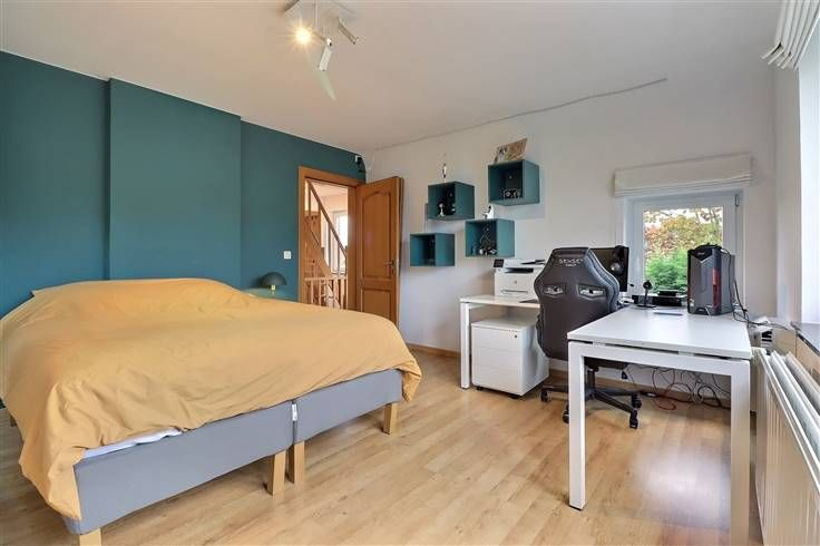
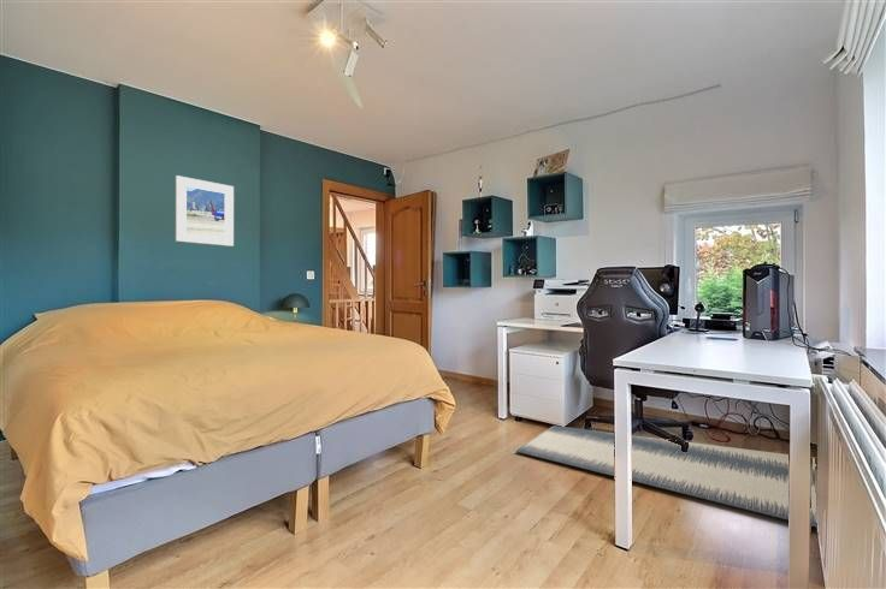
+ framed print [175,174,235,248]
+ rug [513,424,817,528]
